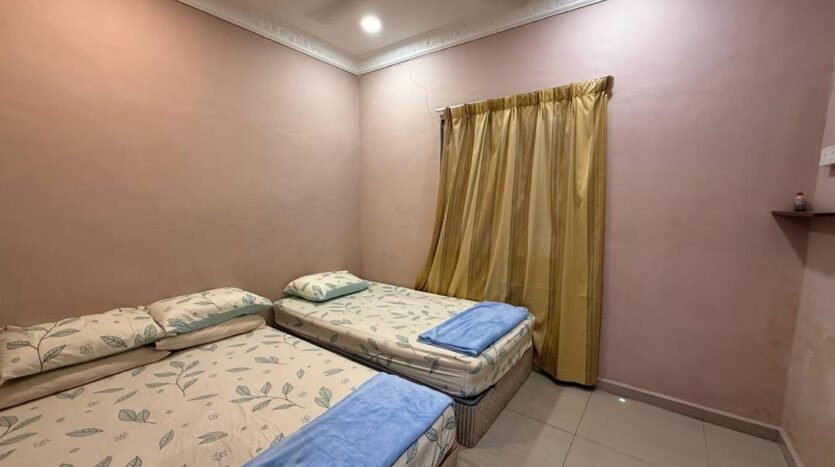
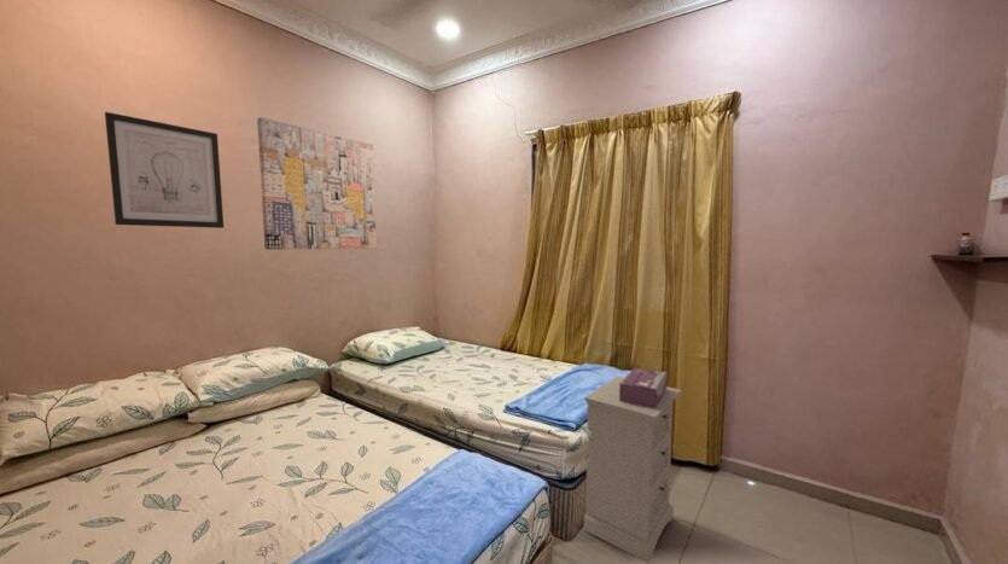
+ nightstand [583,374,682,564]
+ wall art [256,116,378,250]
+ tissue box [619,367,668,408]
+ wall art [104,111,225,229]
